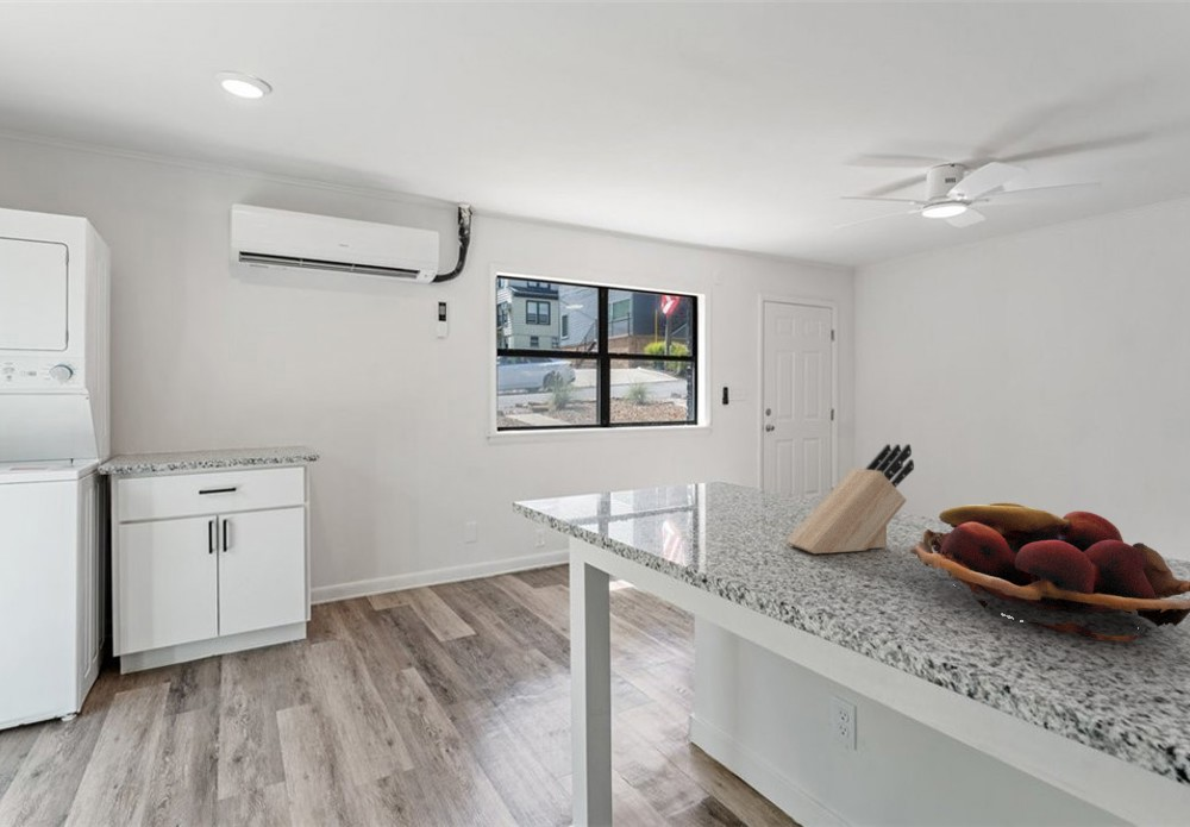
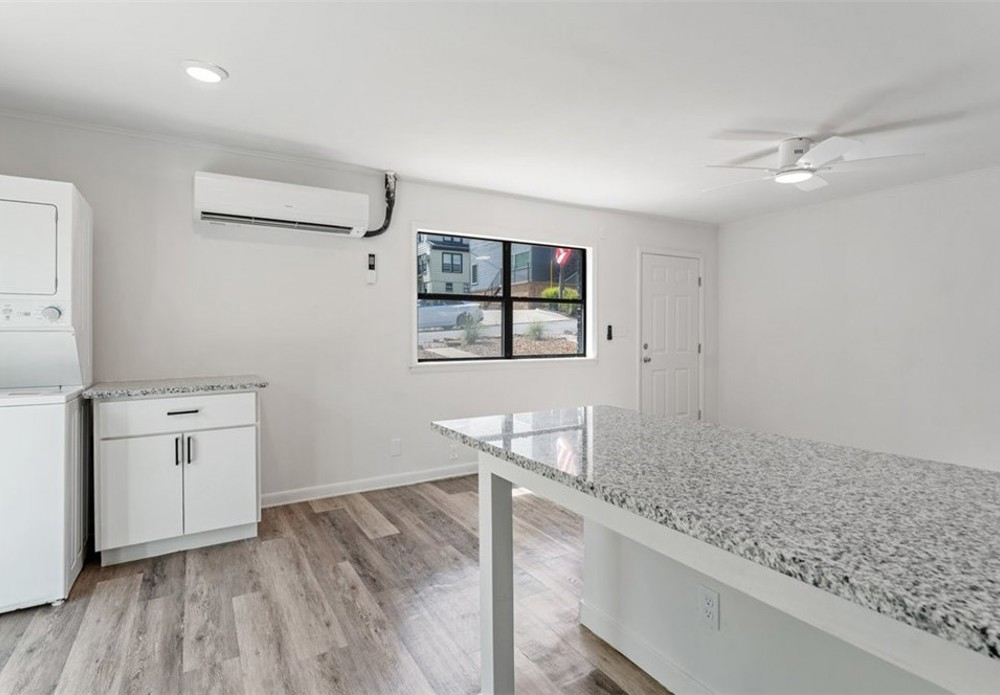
- knife block [785,443,915,555]
- fruit basket [908,501,1190,643]
